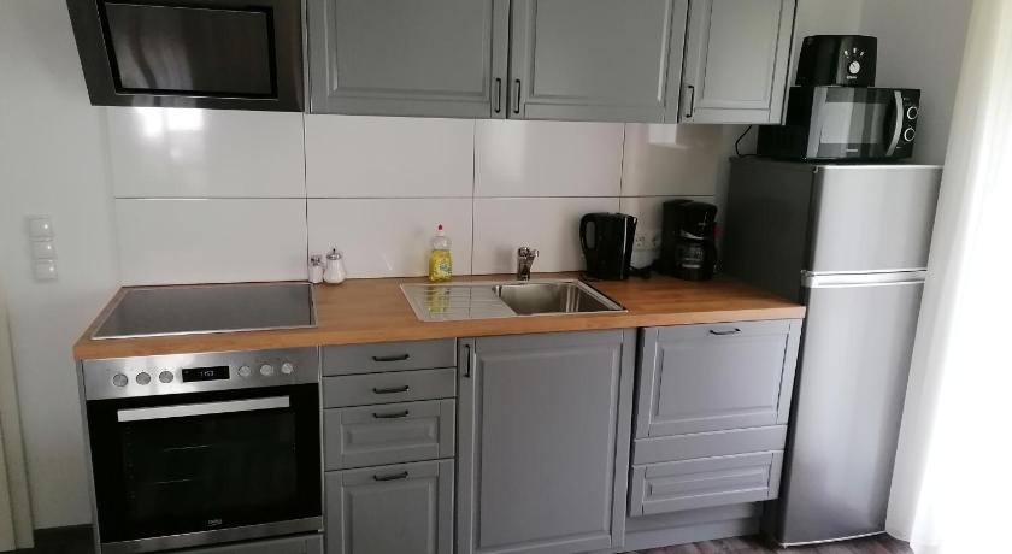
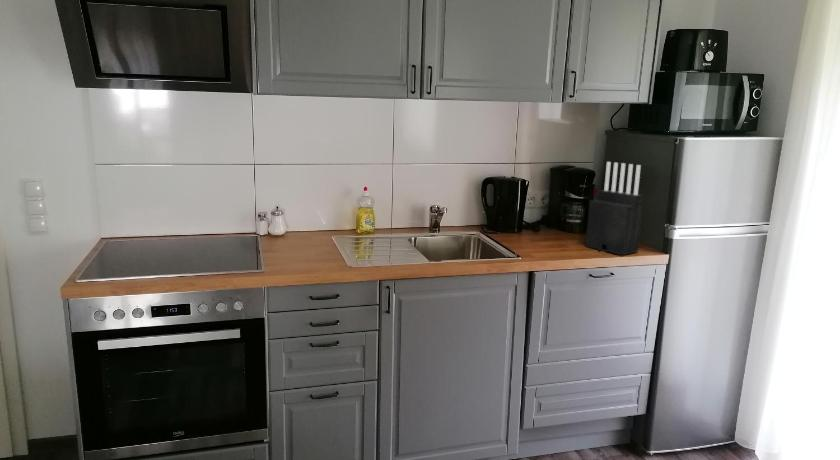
+ knife block [585,161,645,256]
